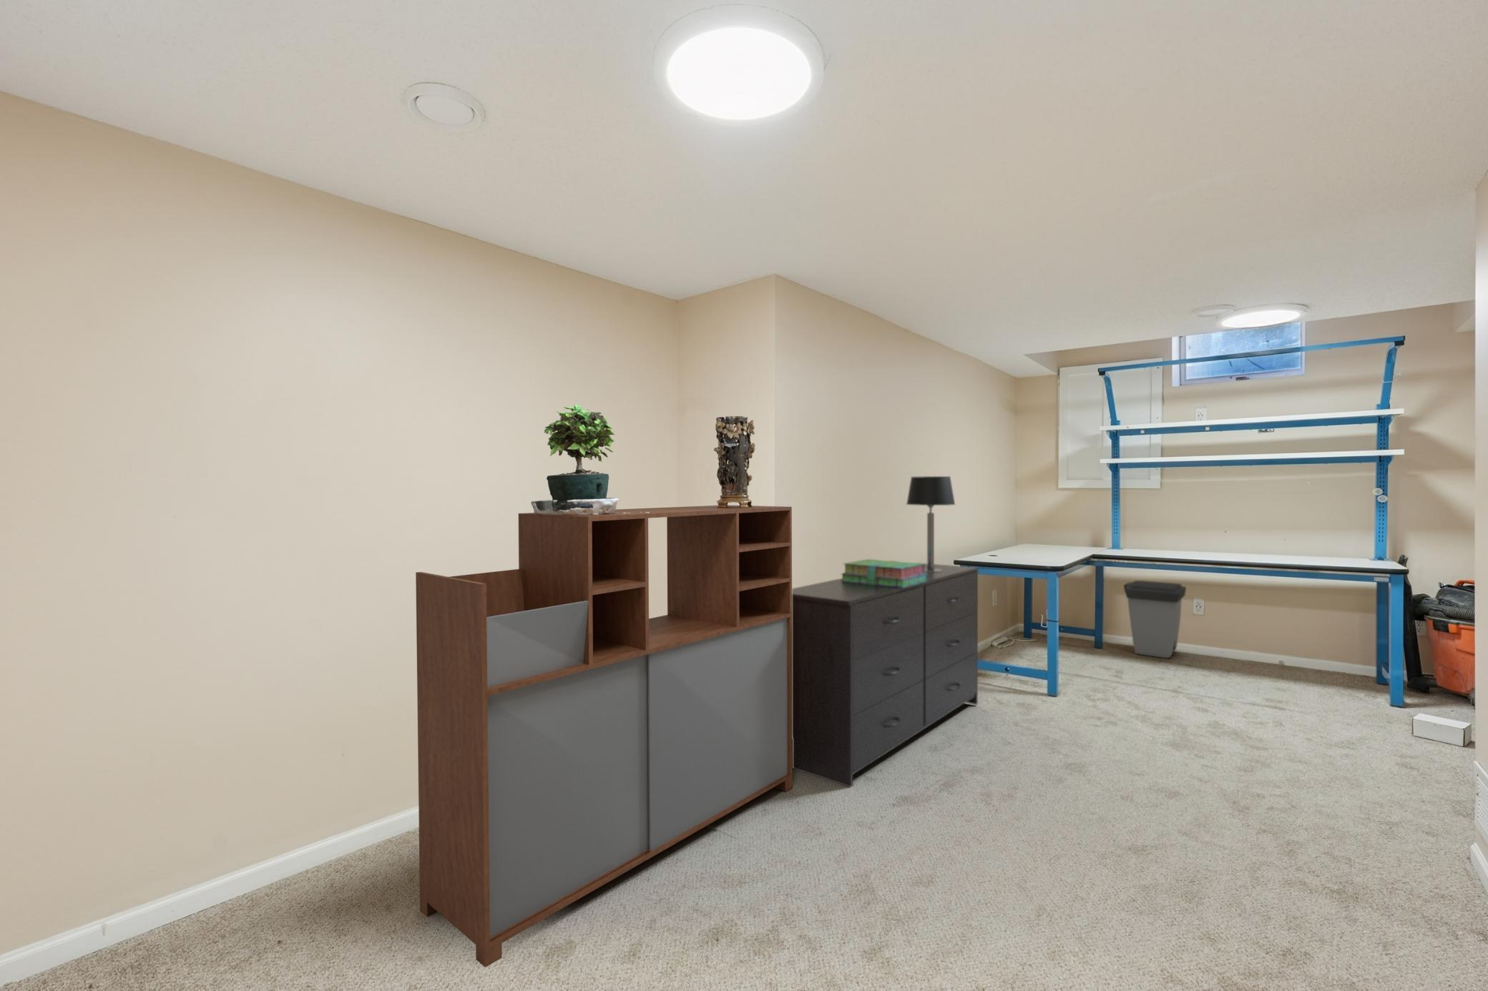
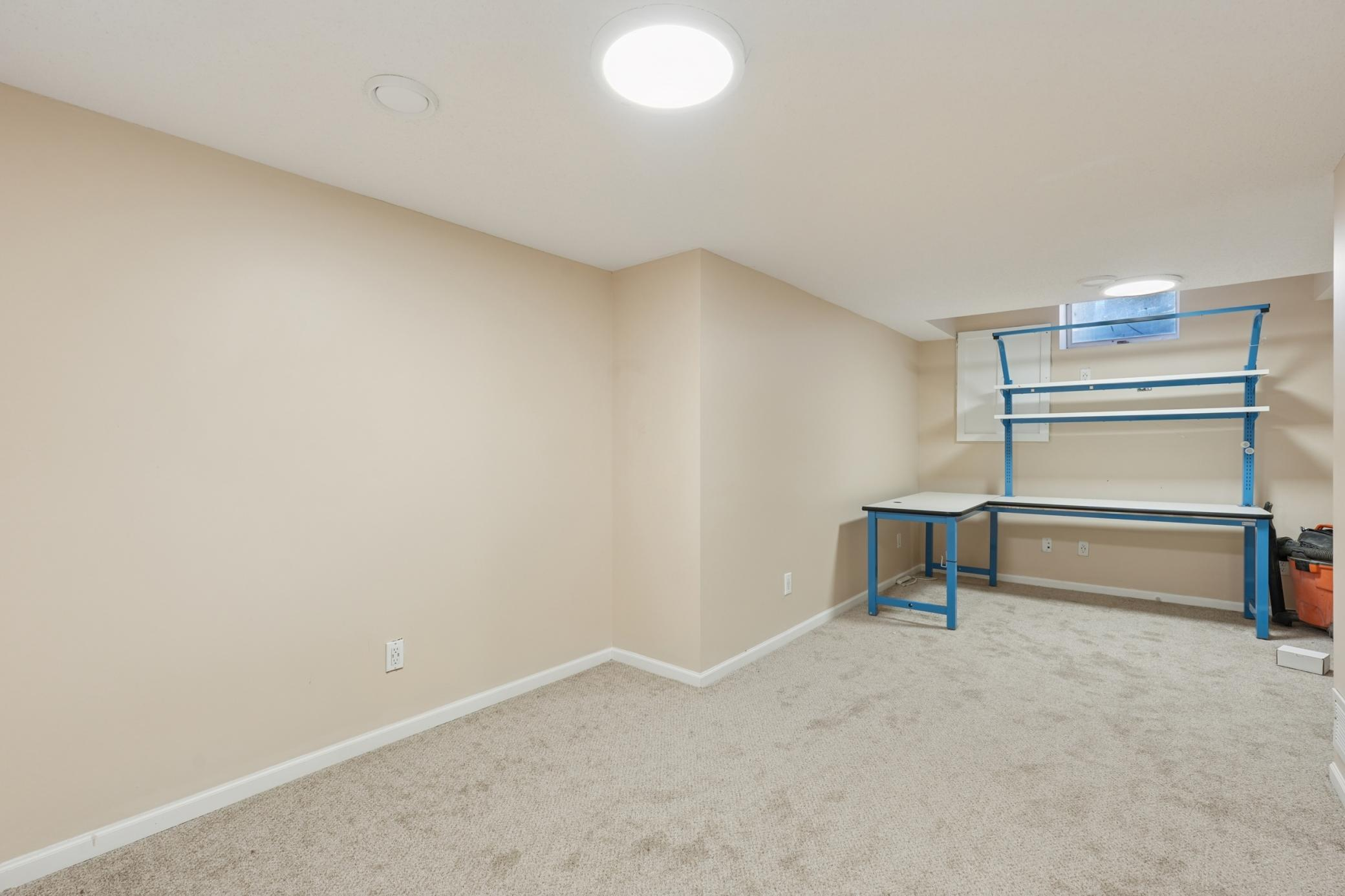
- storage cabinet [415,504,793,968]
- decorative vase [714,416,756,508]
- table lamp [906,476,956,572]
- potted plant [530,404,649,515]
- trash can [1123,580,1187,658]
- dresser [792,562,979,787]
- stack of books [840,559,927,587]
